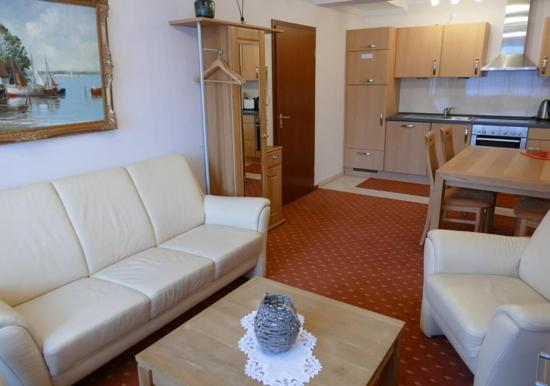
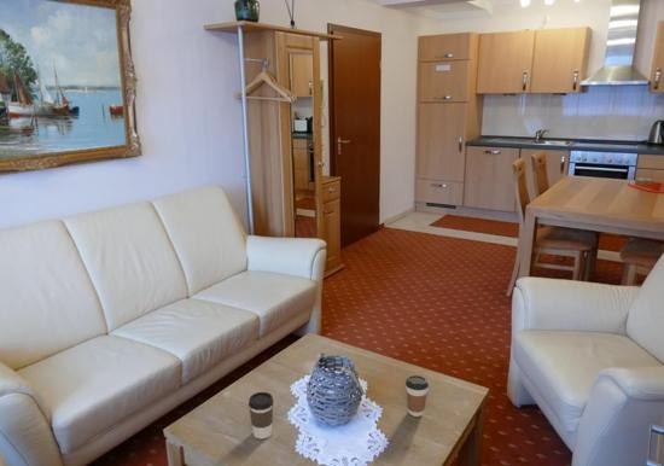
+ coffee cup [404,374,430,418]
+ coffee cup [247,391,274,439]
